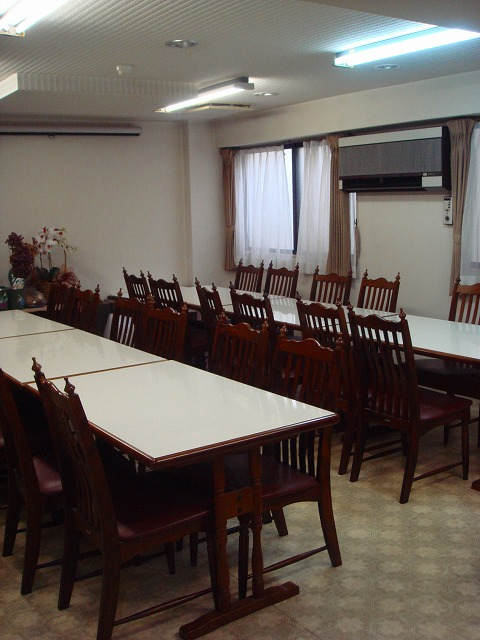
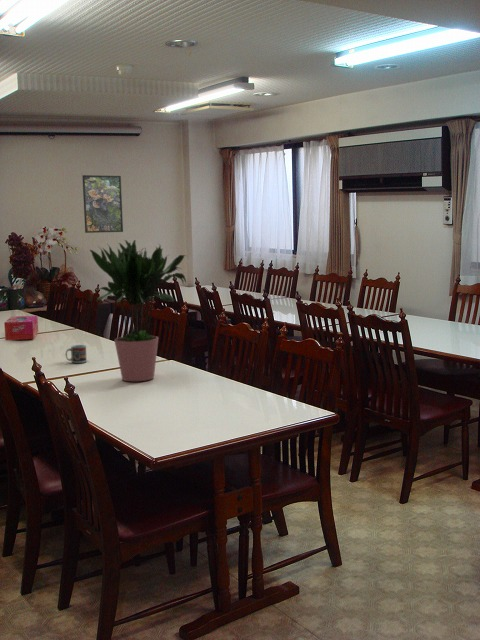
+ tissue box [3,315,39,341]
+ cup [64,344,88,364]
+ potted plant [89,239,187,382]
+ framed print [81,174,124,234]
